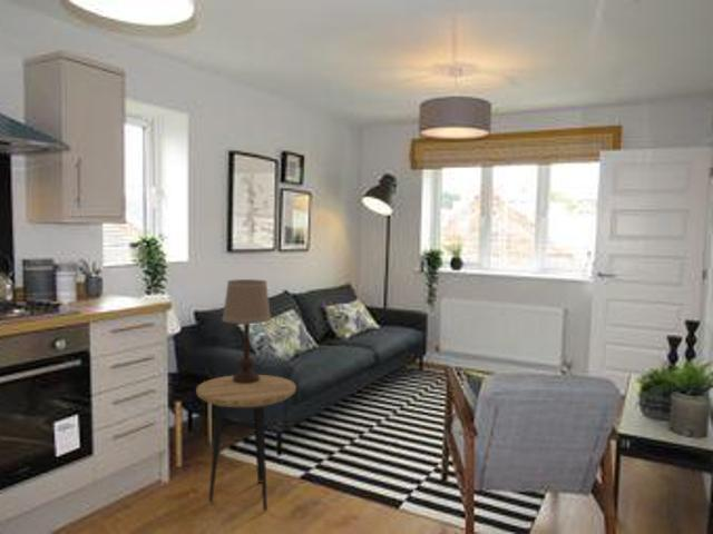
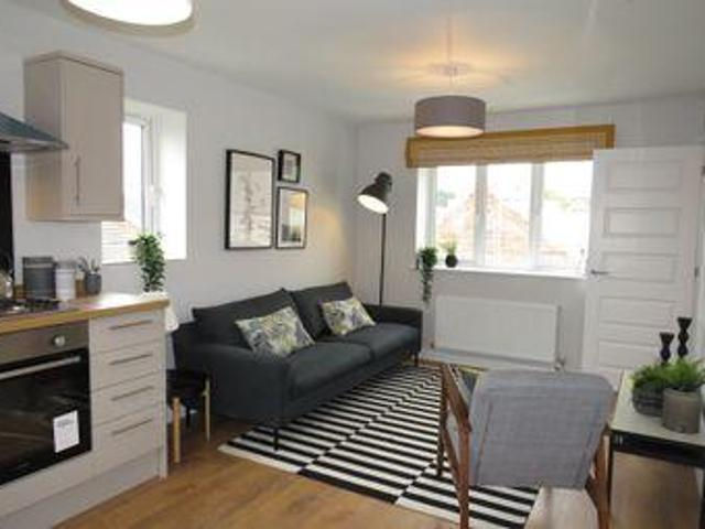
- side table [195,374,297,512]
- table lamp [221,278,272,384]
